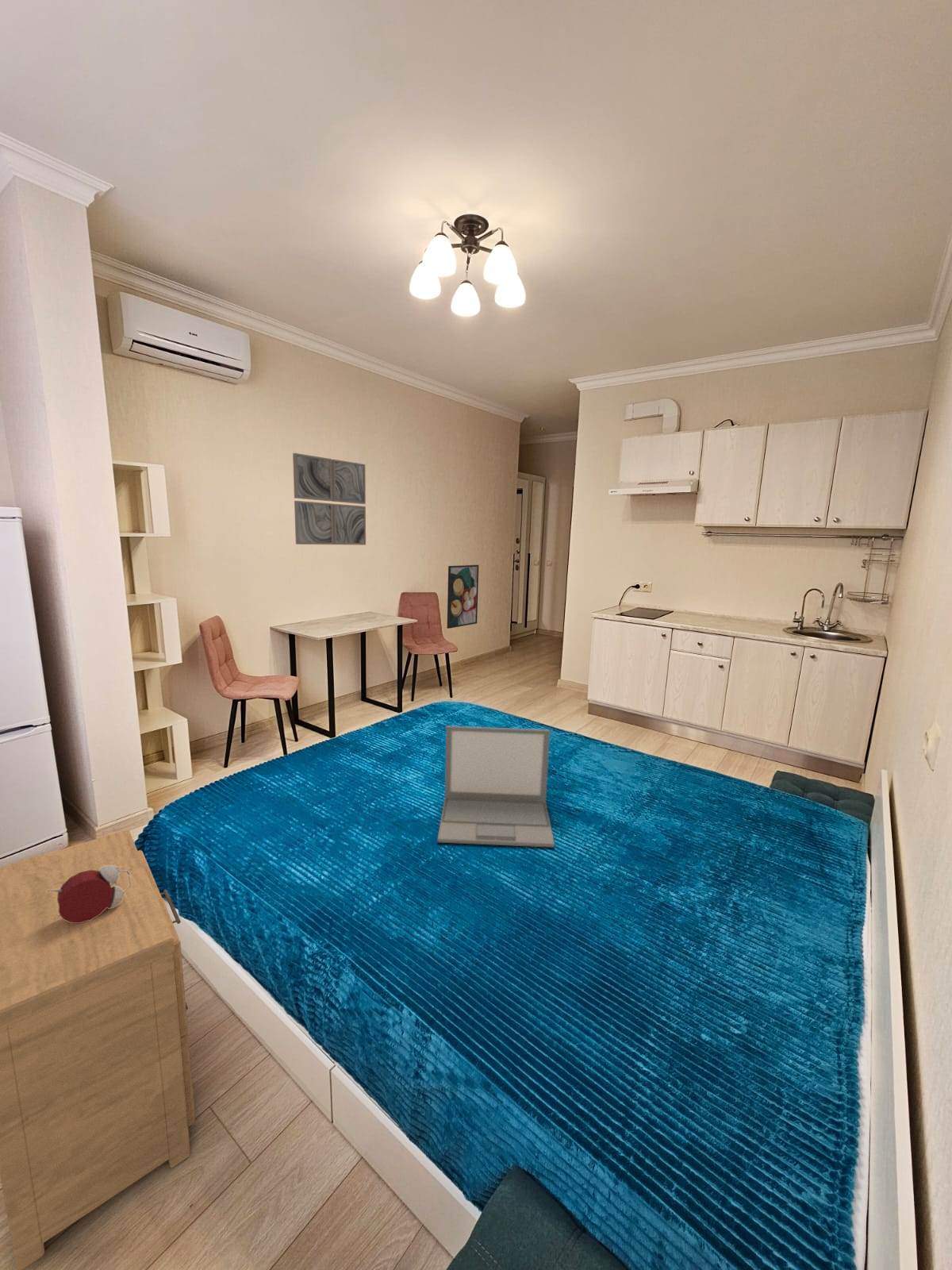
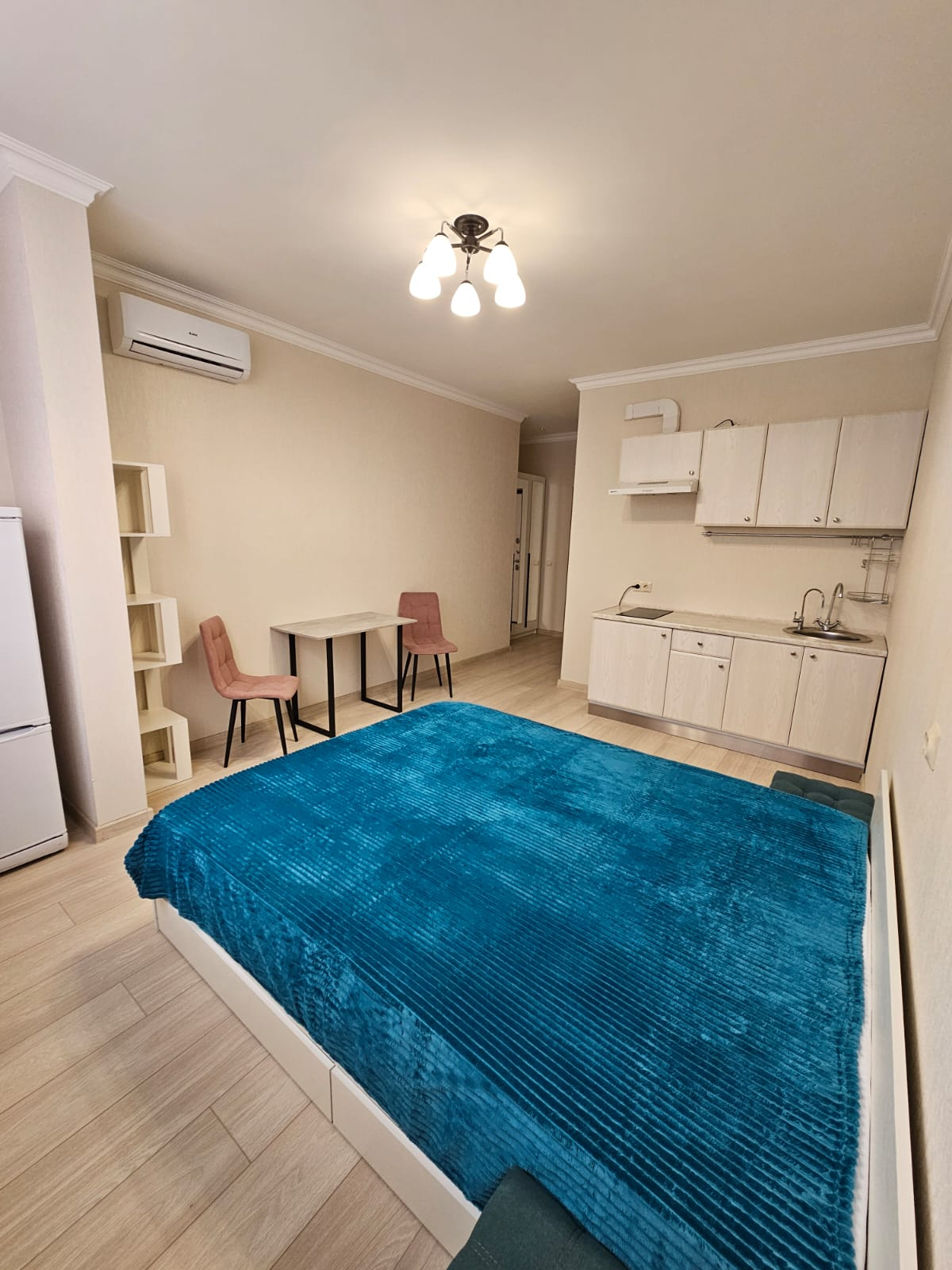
- wall art [292,452,367,546]
- side table [0,829,196,1270]
- laptop [437,725,555,849]
- alarm clock [48,865,131,923]
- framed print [447,564,480,629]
